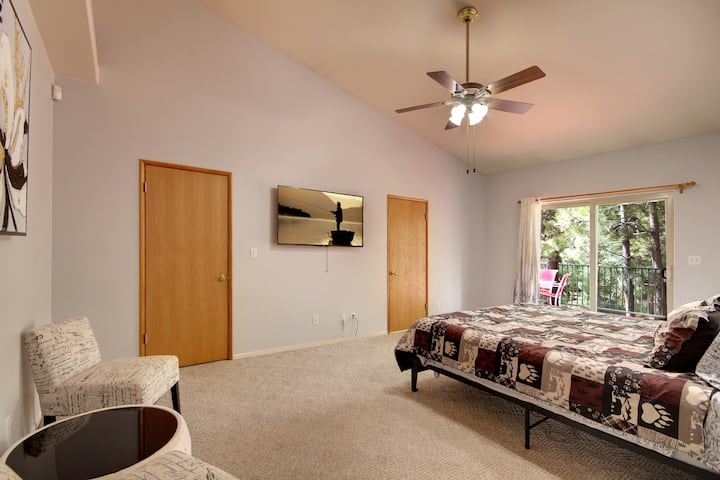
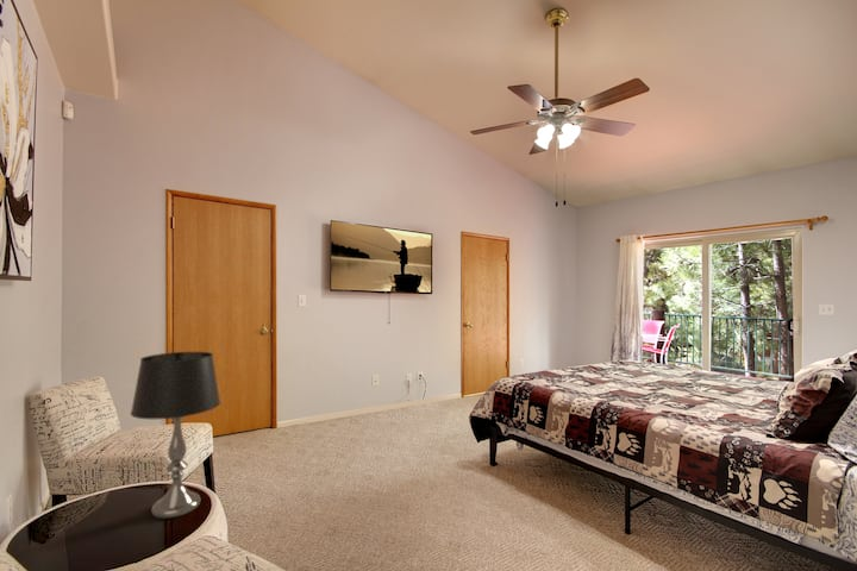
+ table lamp [130,351,221,520]
